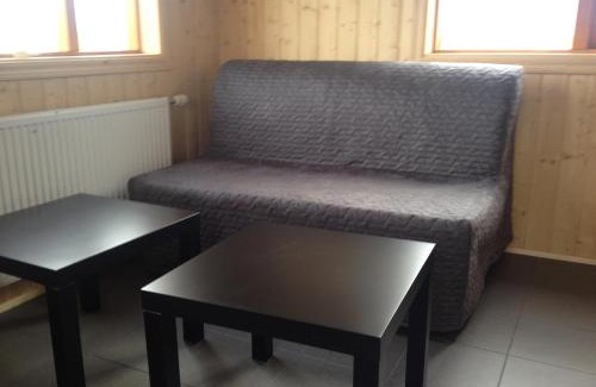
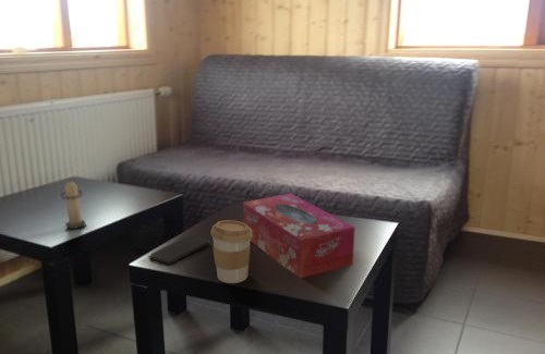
+ tissue box [242,193,356,279]
+ candle [60,178,87,230]
+ smartphone [147,234,211,266]
+ coffee cup [209,219,253,284]
